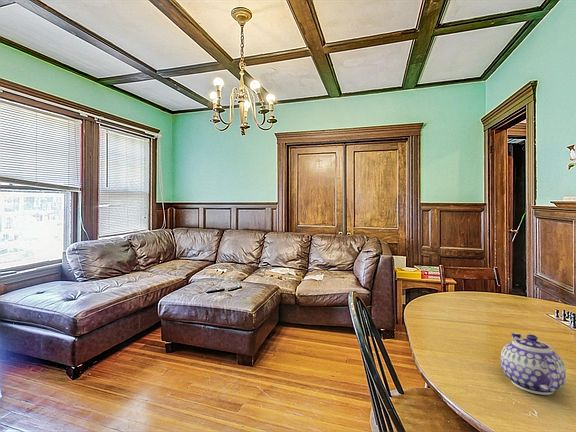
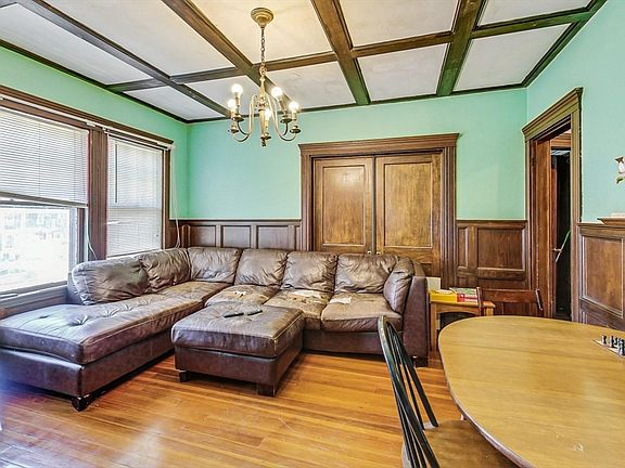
- teapot [500,332,567,396]
